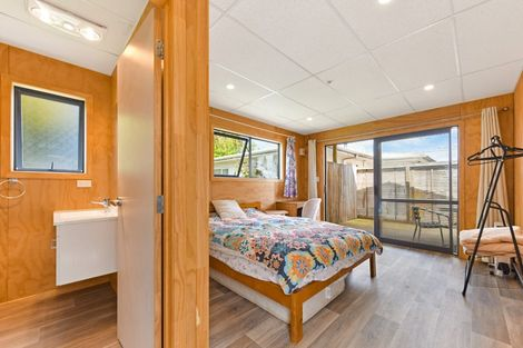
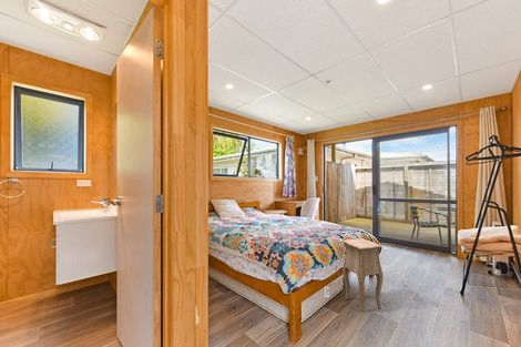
+ side table [341,237,388,314]
